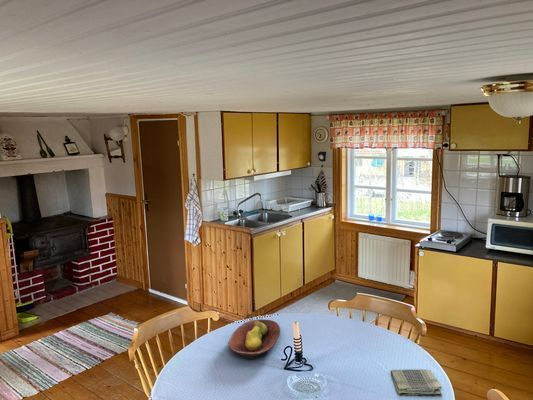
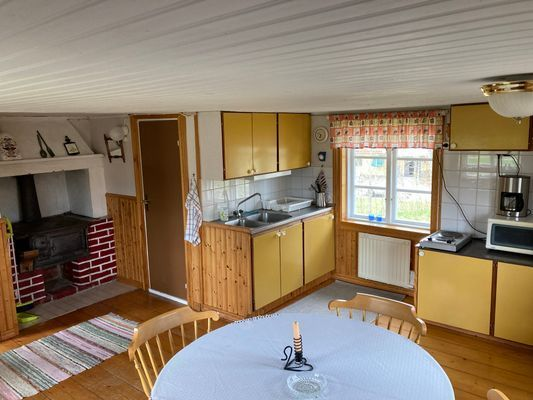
- fruit bowl [227,318,281,361]
- dish towel [390,368,443,398]
